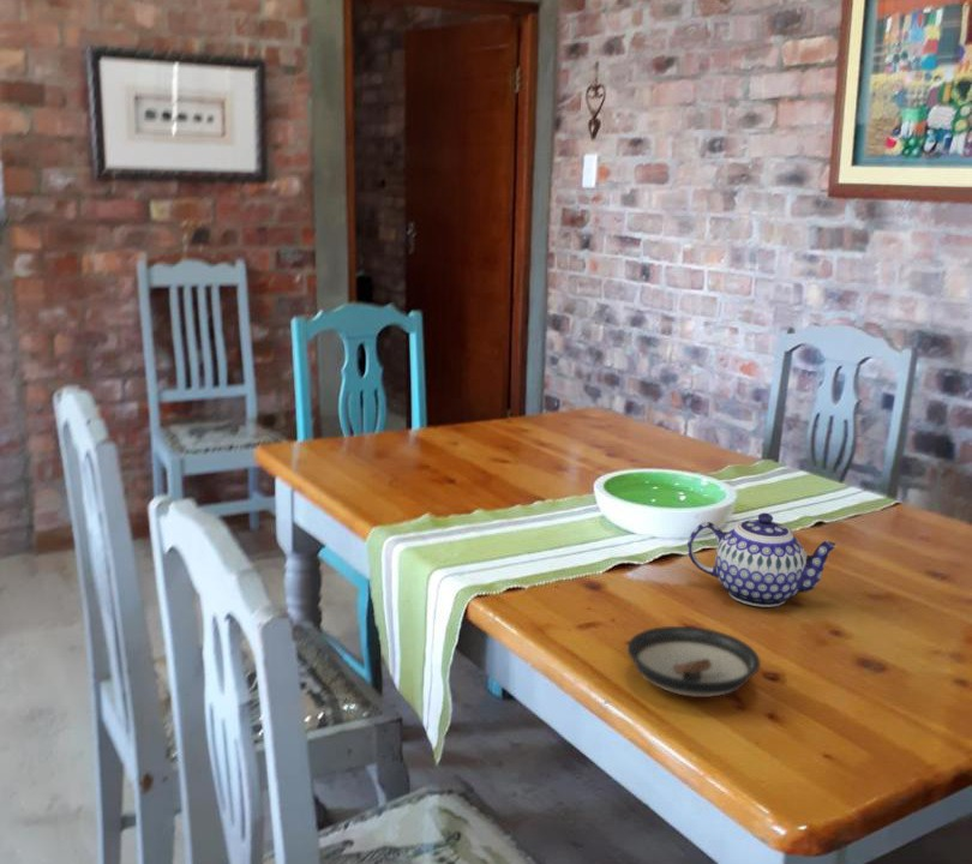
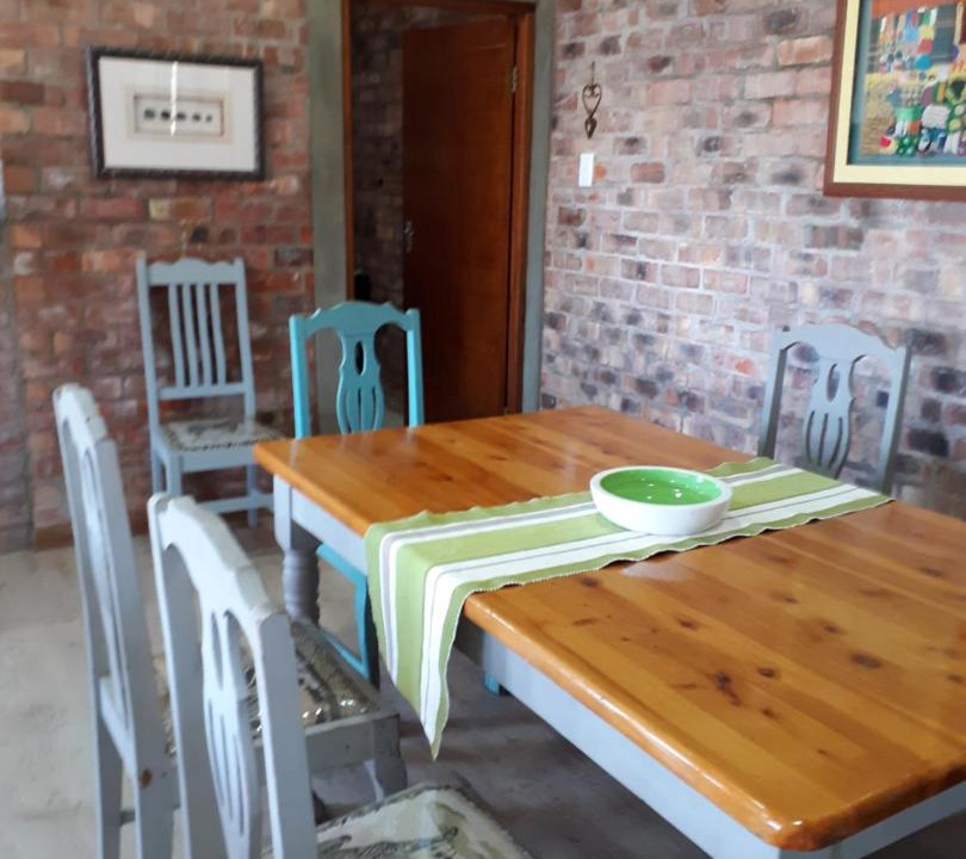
- saucer [626,625,762,698]
- teapot [686,511,839,608]
